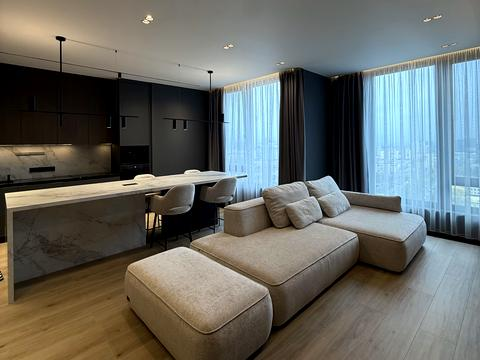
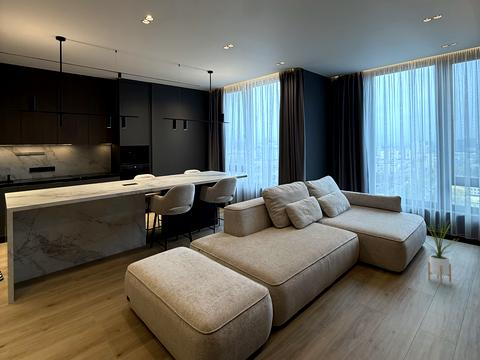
+ house plant [422,217,458,285]
